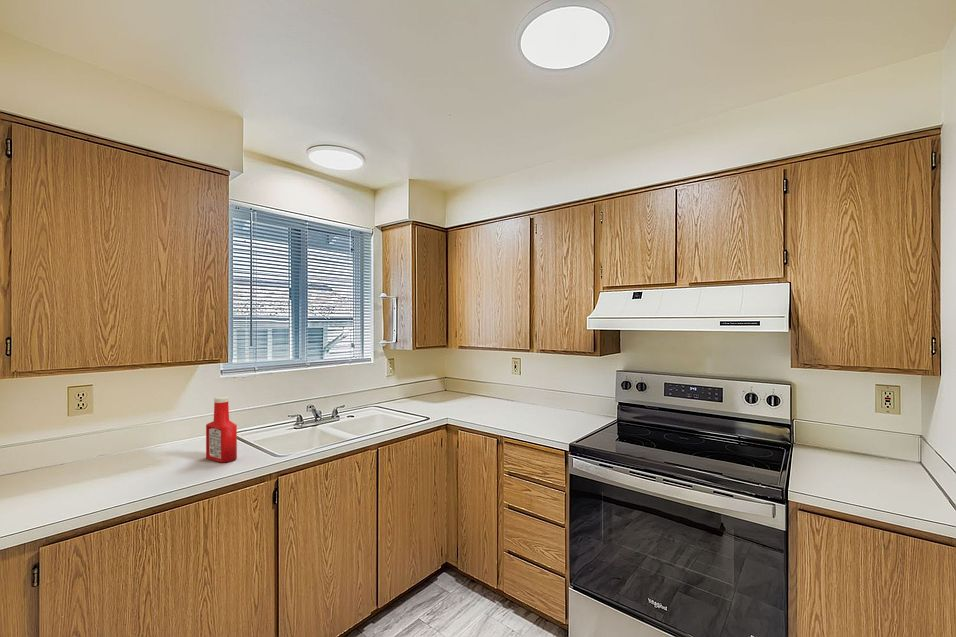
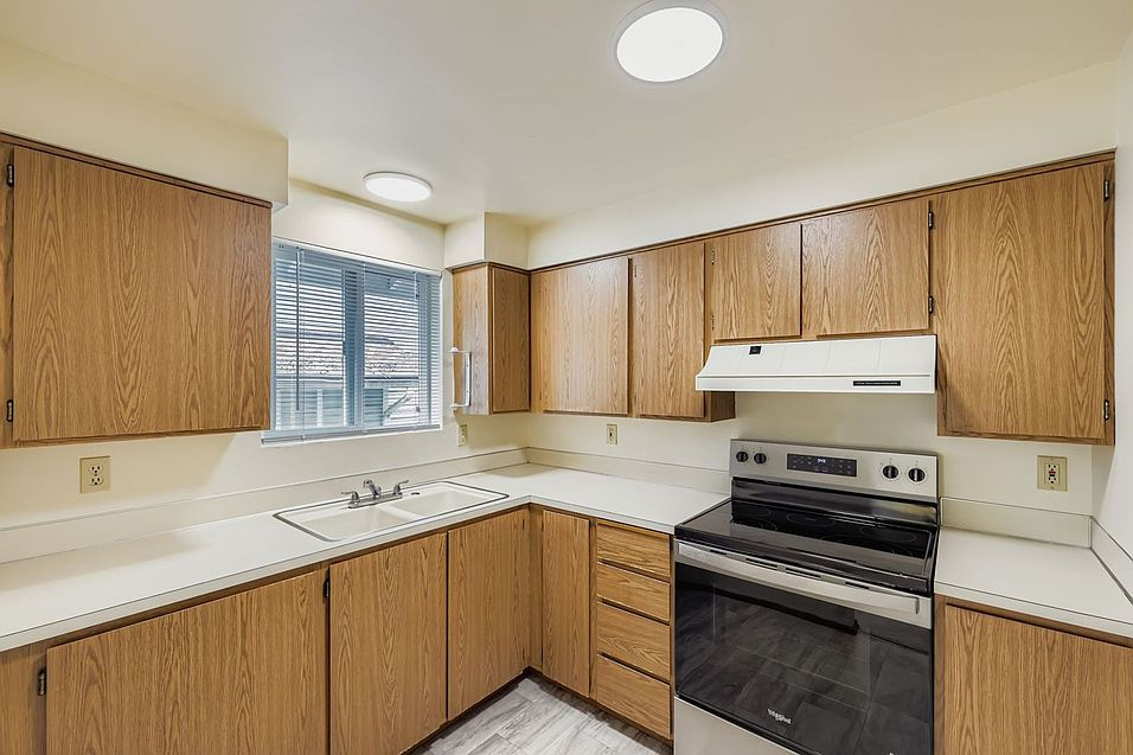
- soap bottle [205,396,238,464]
